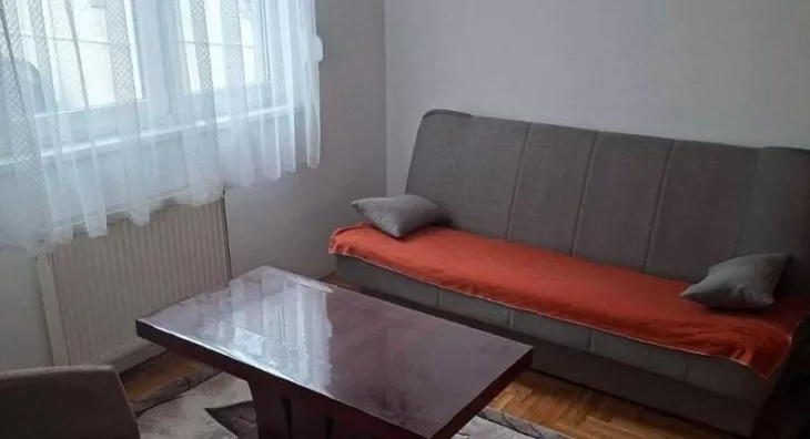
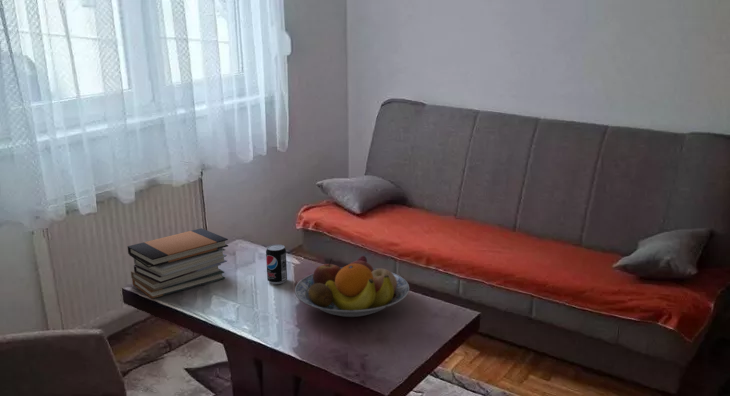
+ beverage can [265,243,288,285]
+ fruit bowl [294,255,410,318]
+ book stack [127,227,229,299]
